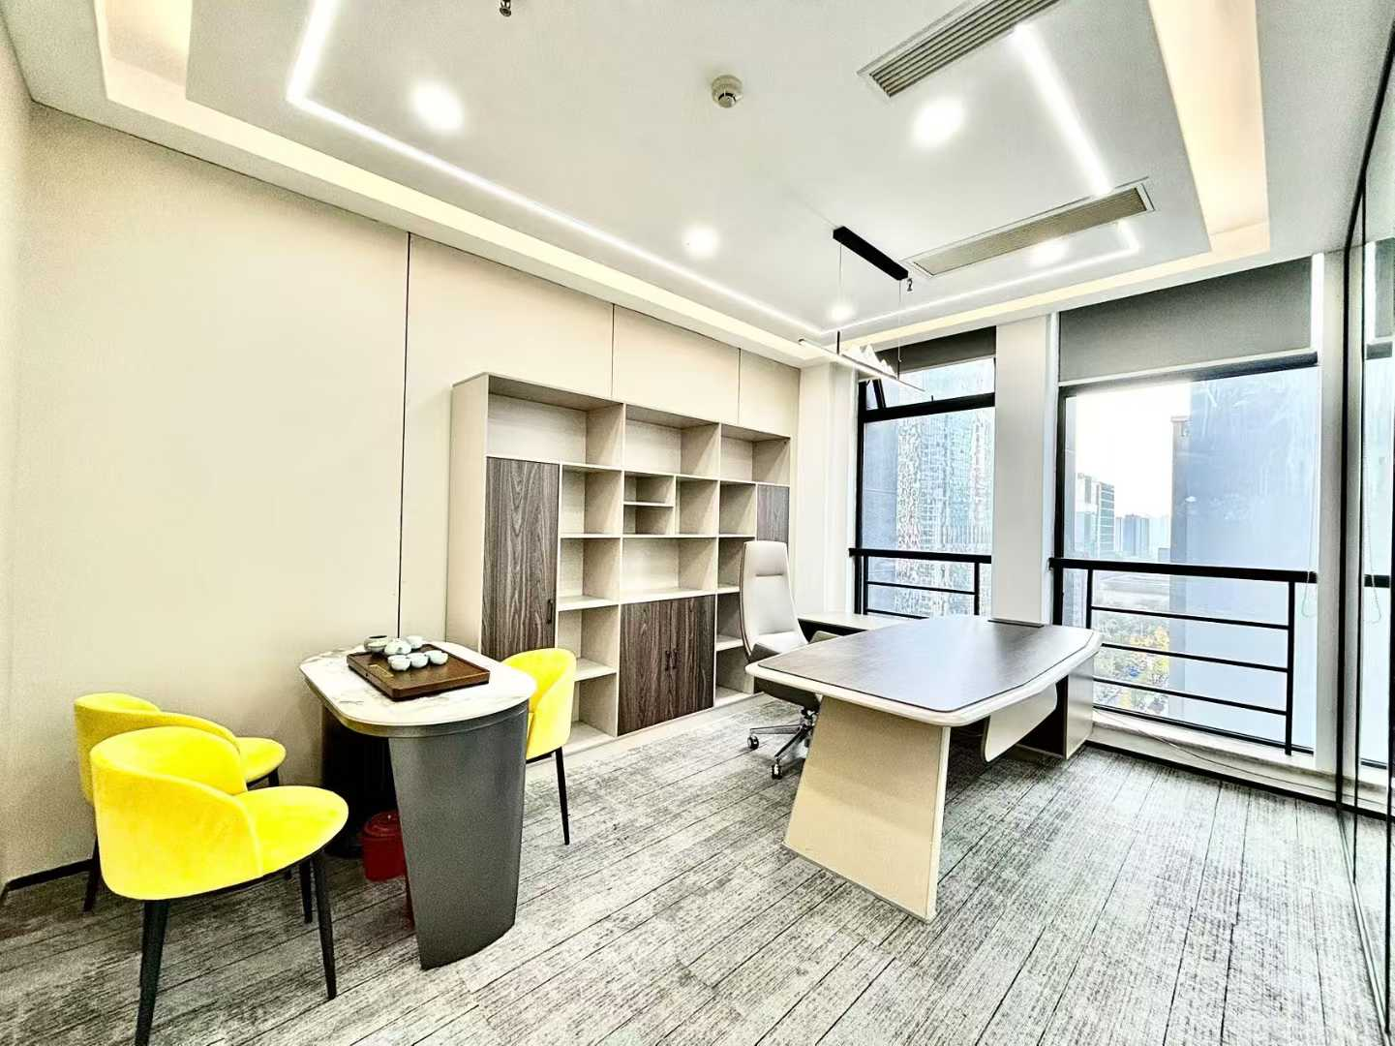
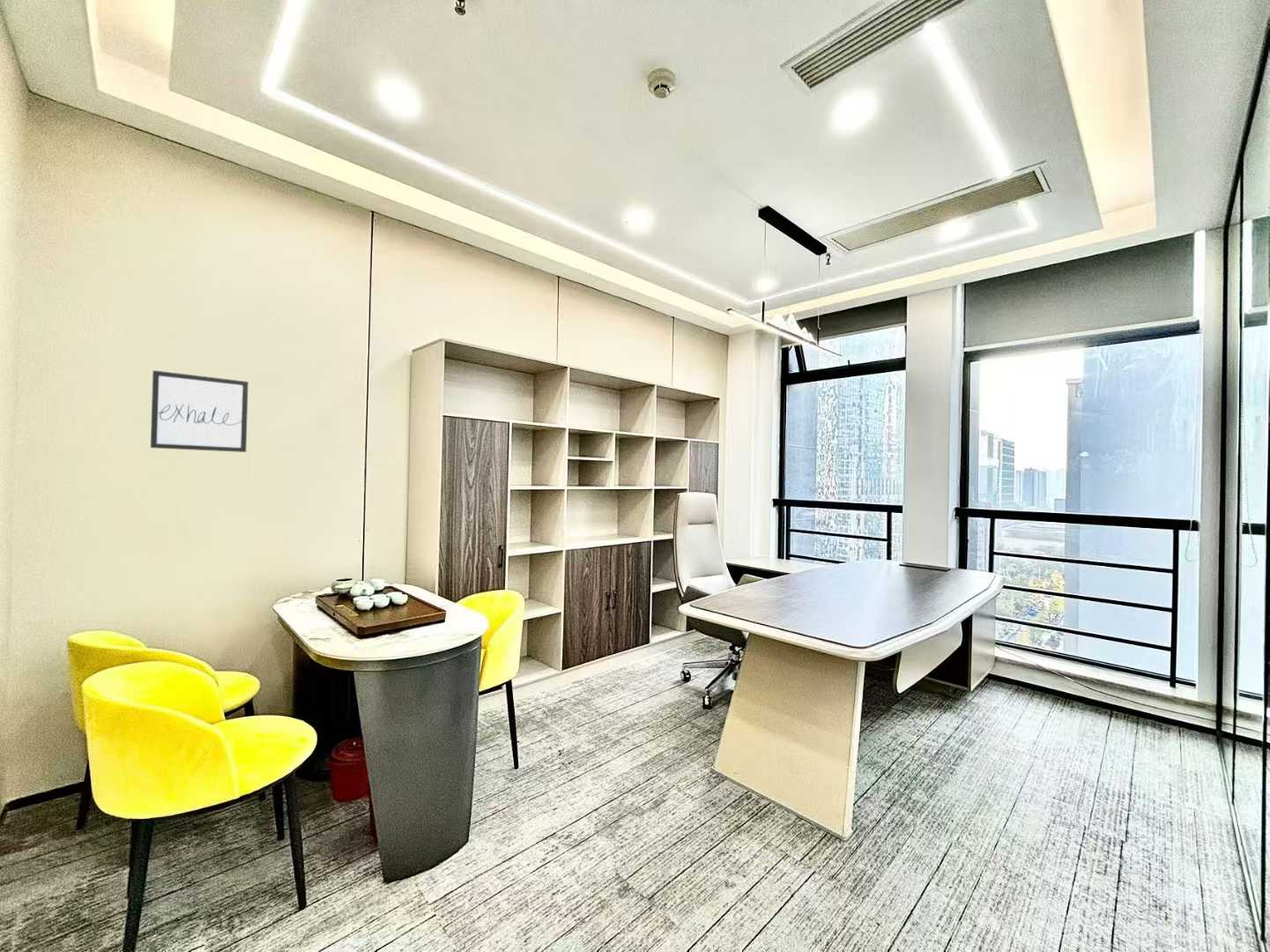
+ wall art [150,369,249,453]
